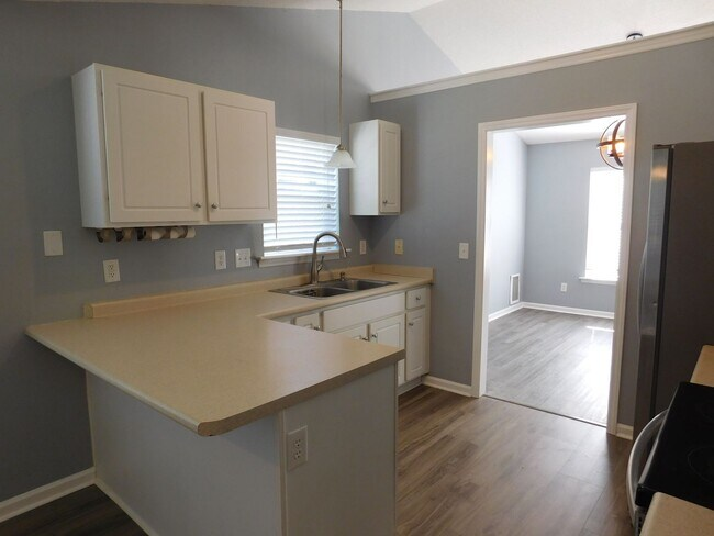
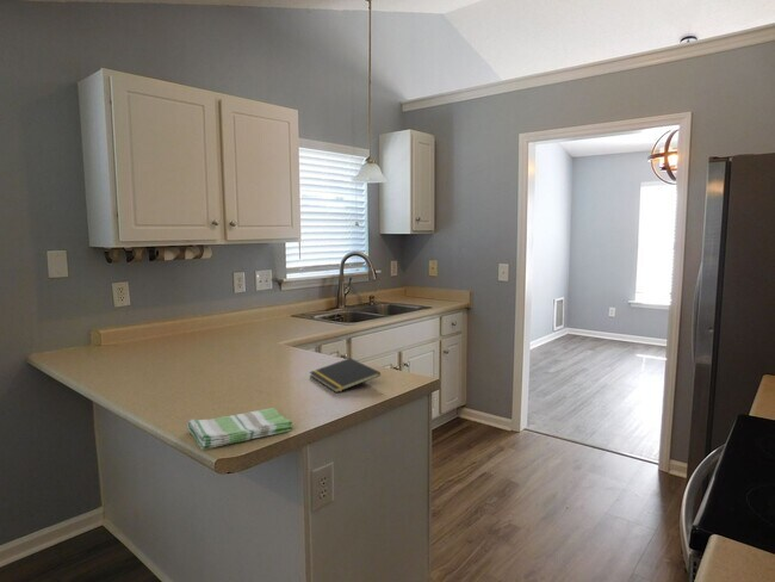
+ notepad [309,357,382,394]
+ dish towel [186,407,294,451]
